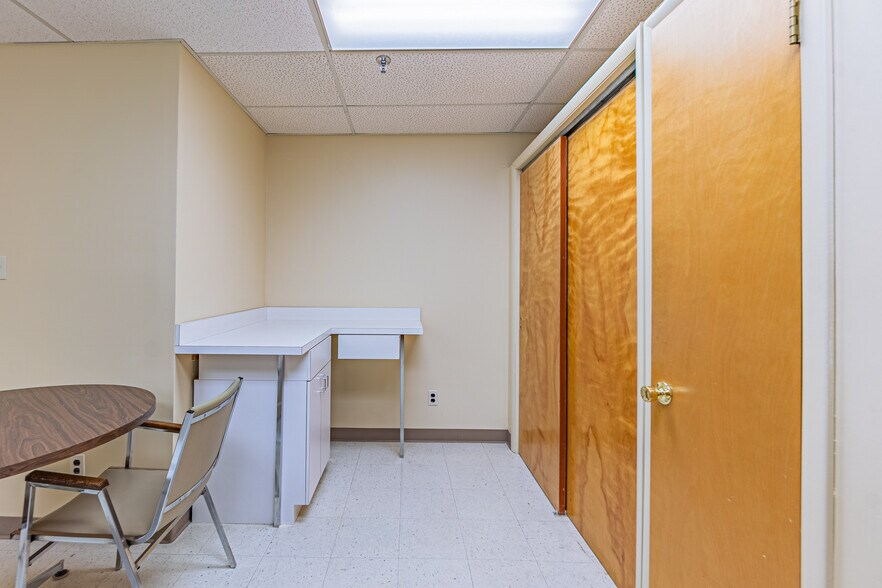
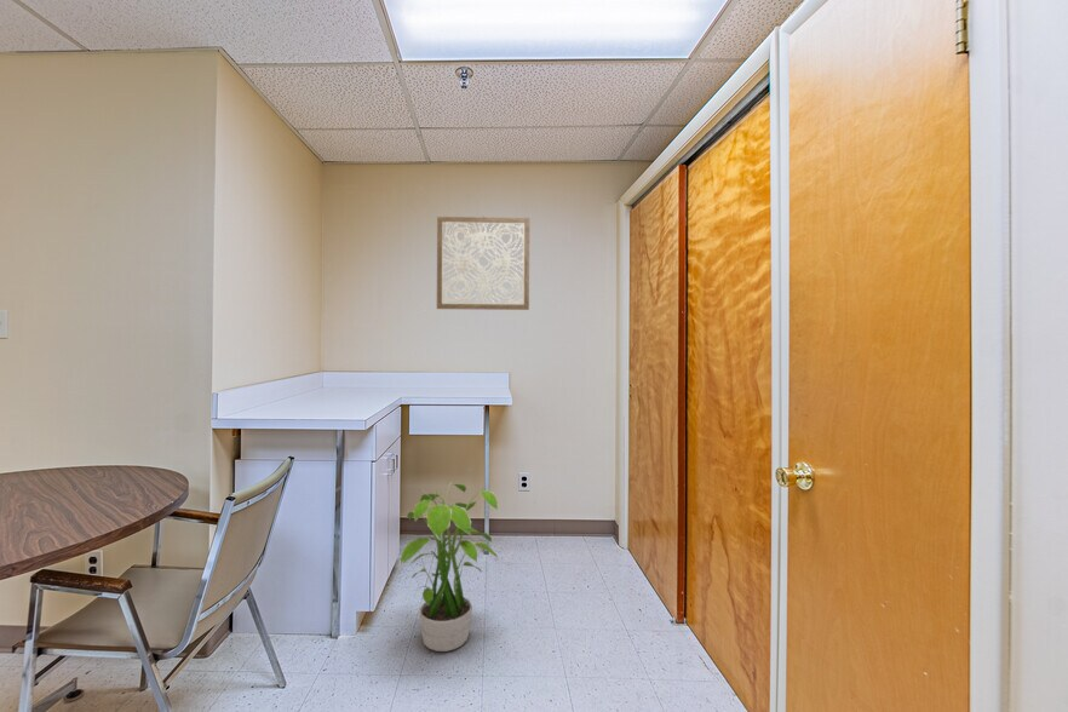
+ potted plant [397,482,499,653]
+ wall art [436,216,530,311]
